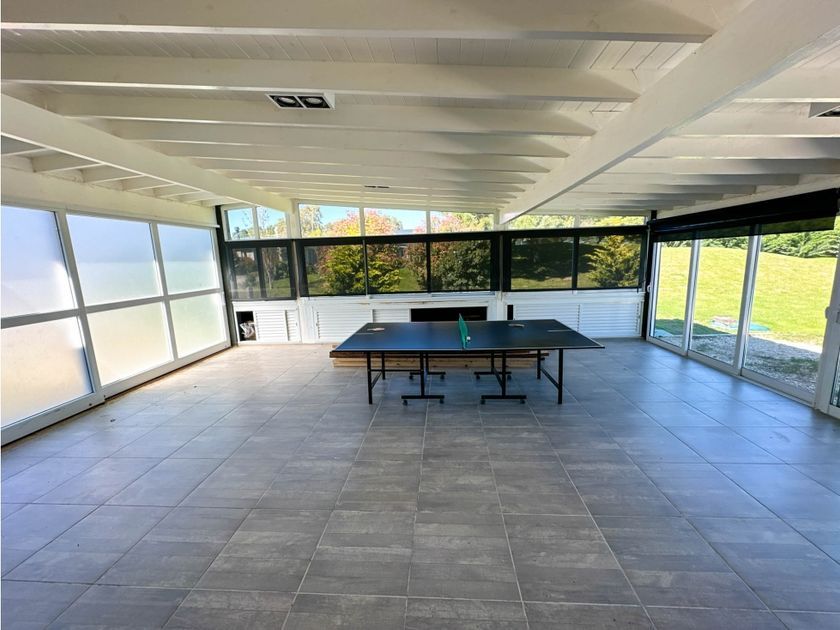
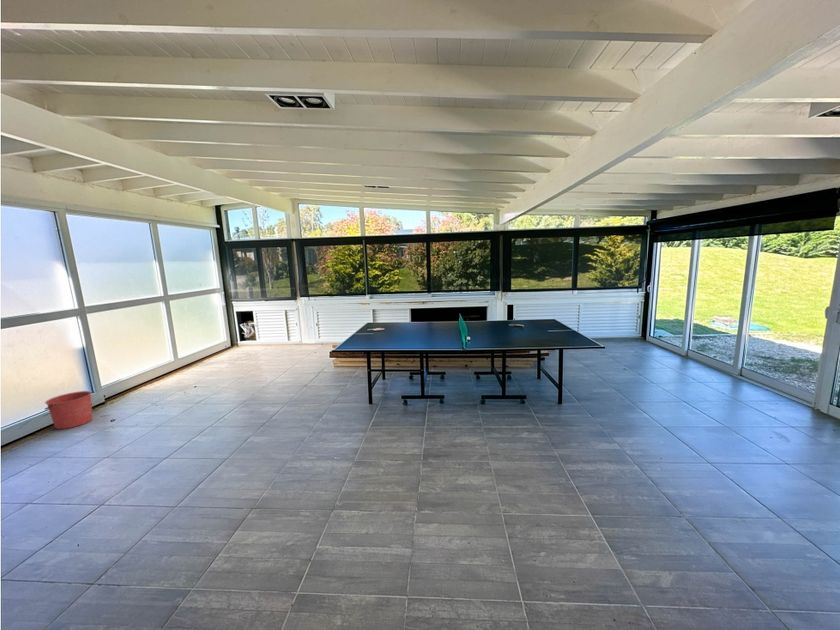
+ bucket [44,390,93,430]
